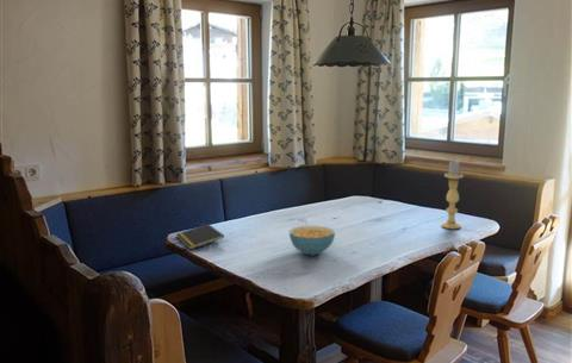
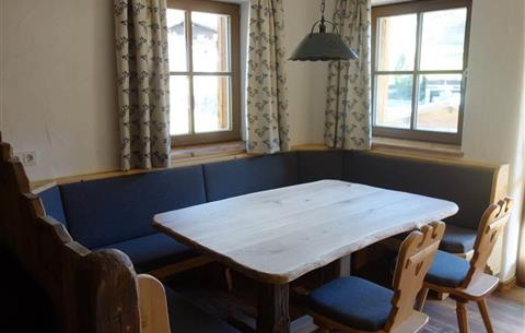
- candle holder [440,158,465,230]
- notepad [175,223,225,250]
- cereal bowl [288,225,336,256]
